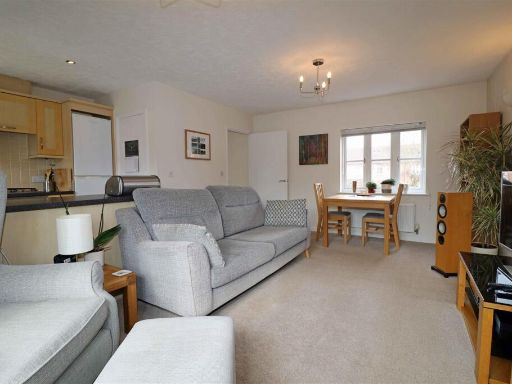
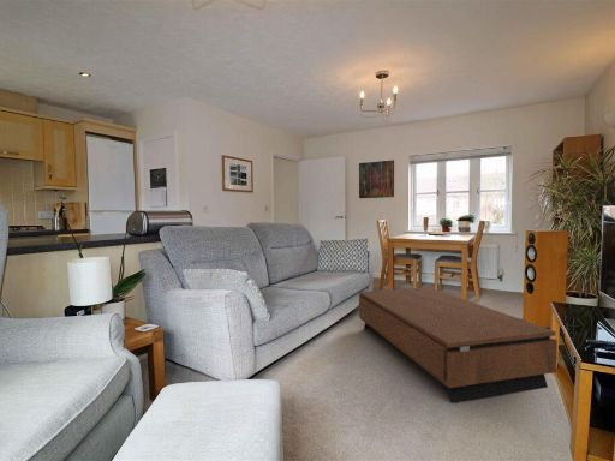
+ coffee table [358,286,559,403]
